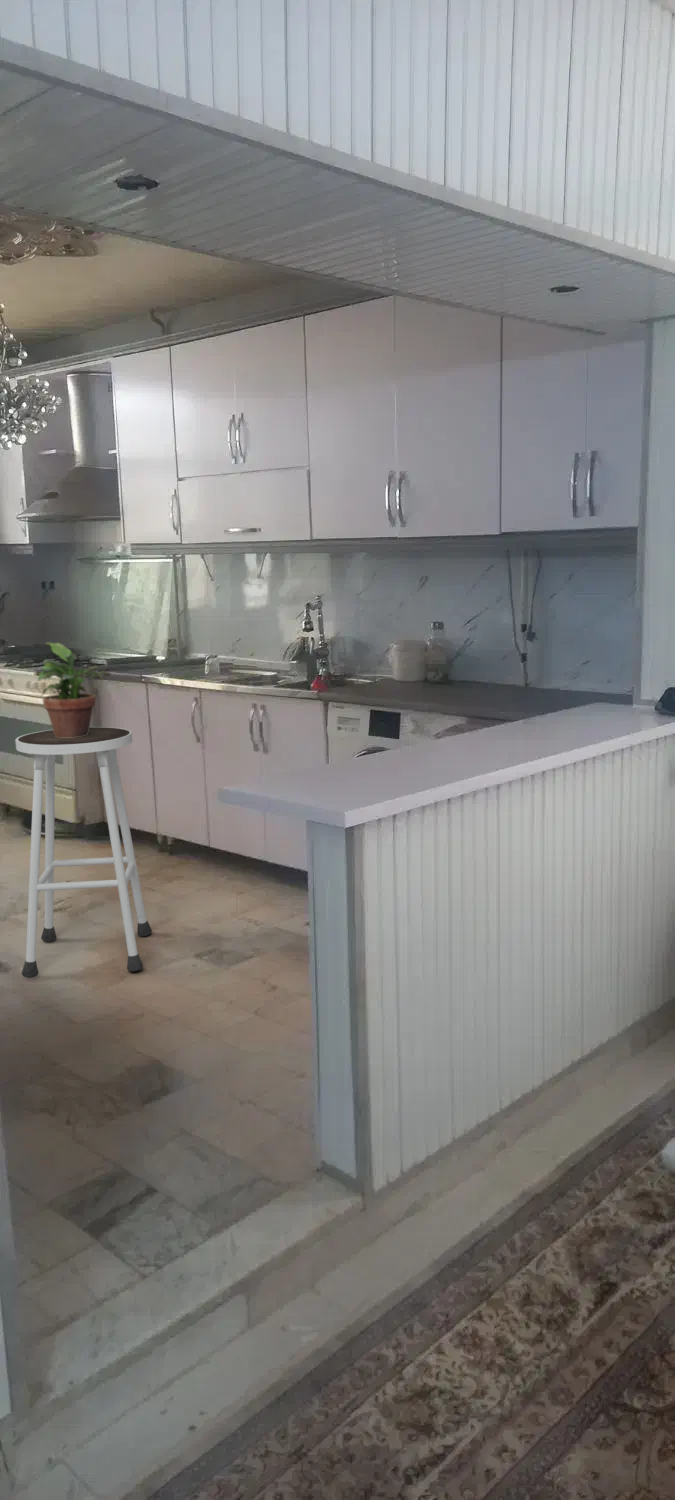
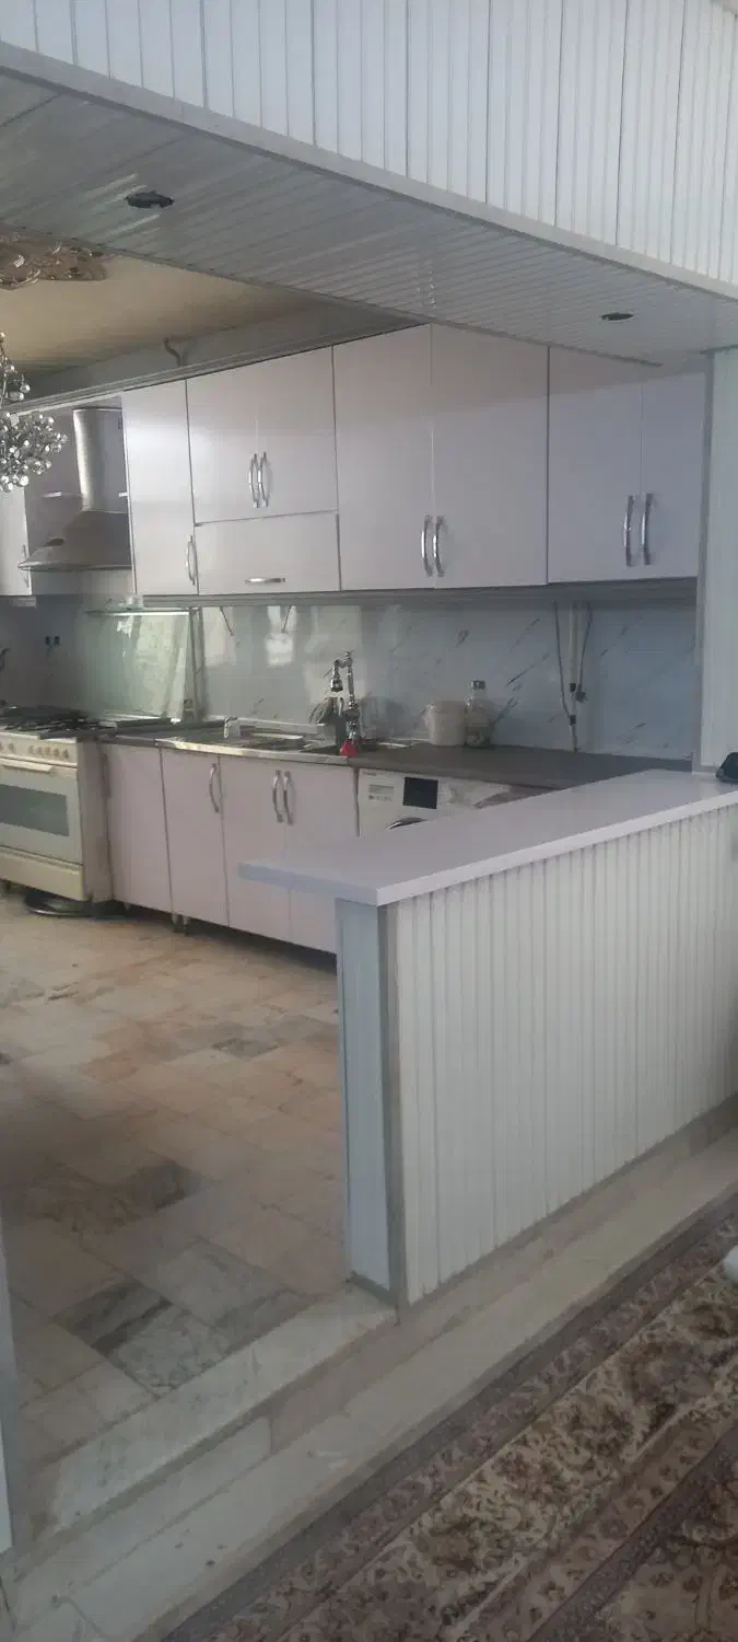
- stool [14,726,153,979]
- potted plant [37,642,112,738]
